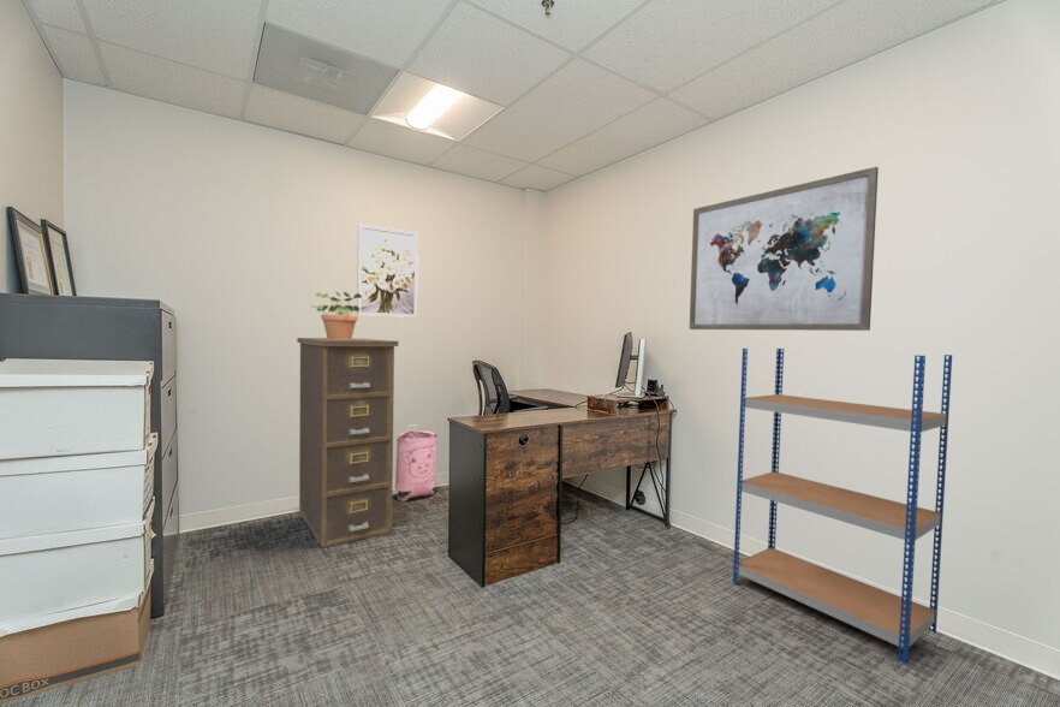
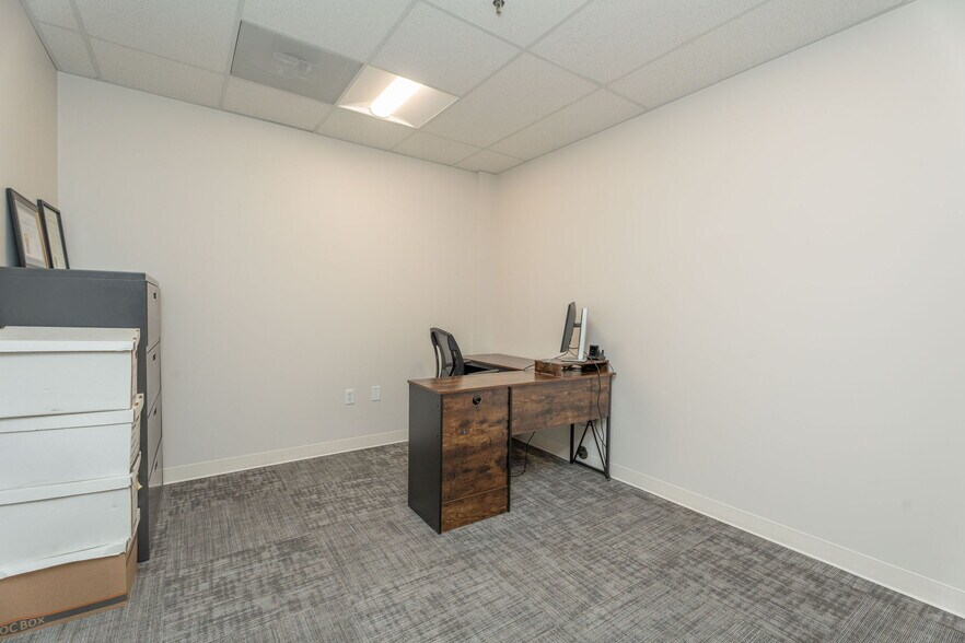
- wall art [689,166,880,332]
- wall art [356,224,419,319]
- shelving unit [732,347,953,665]
- bag [394,429,439,503]
- potted plant [310,290,365,339]
- filing cabinet [296,337,400,548]
